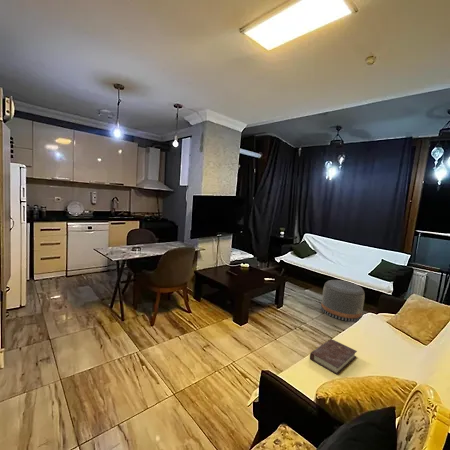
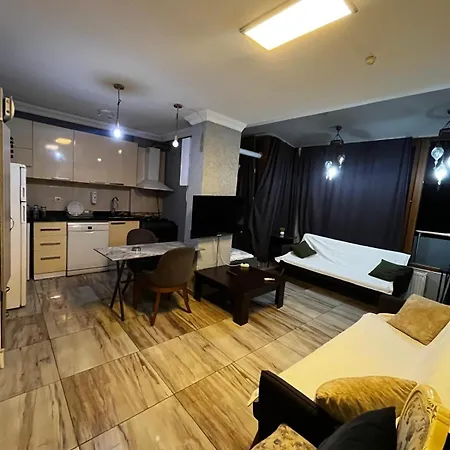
- book [309,338,358,375]
- pouf [320,279,366,322]
